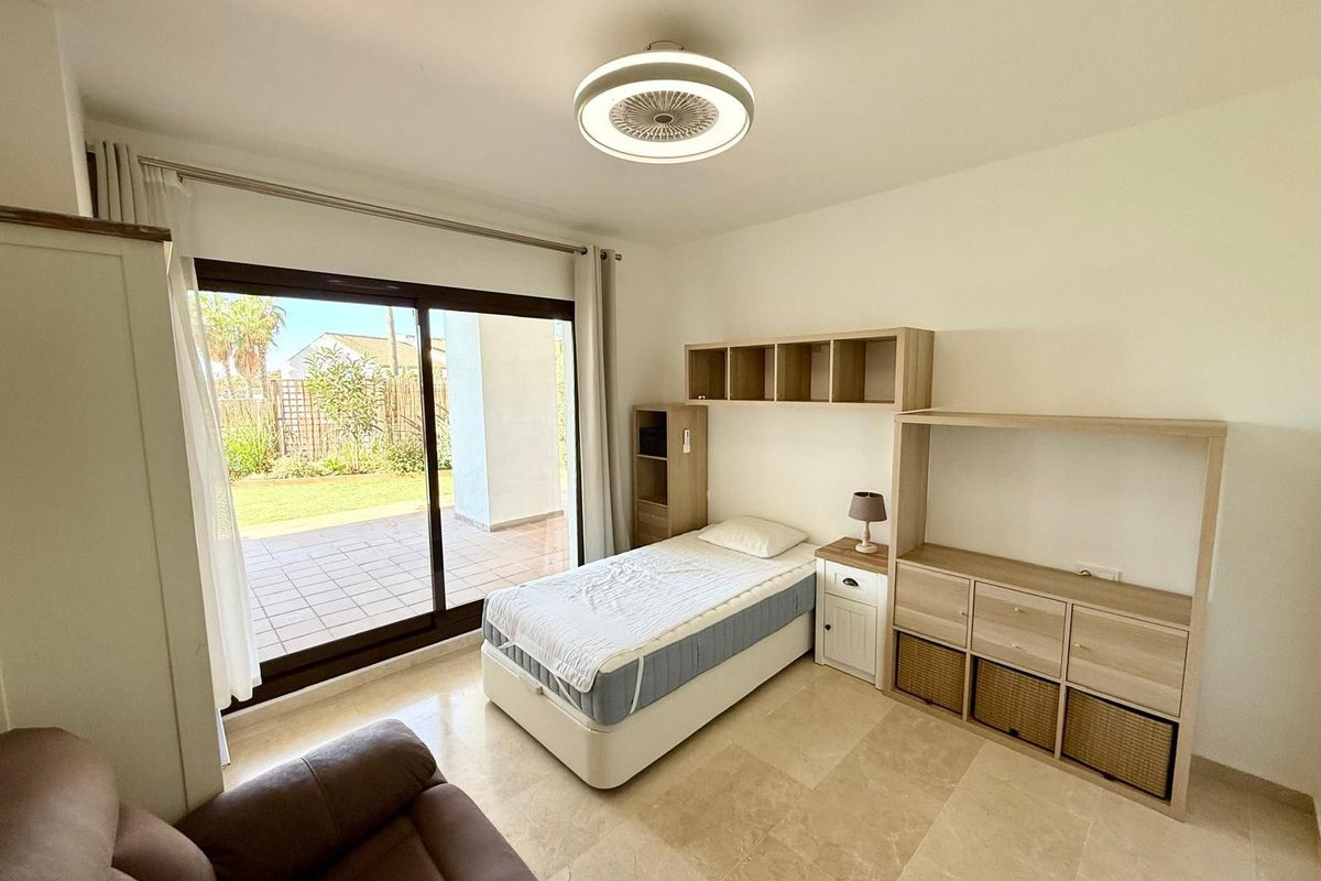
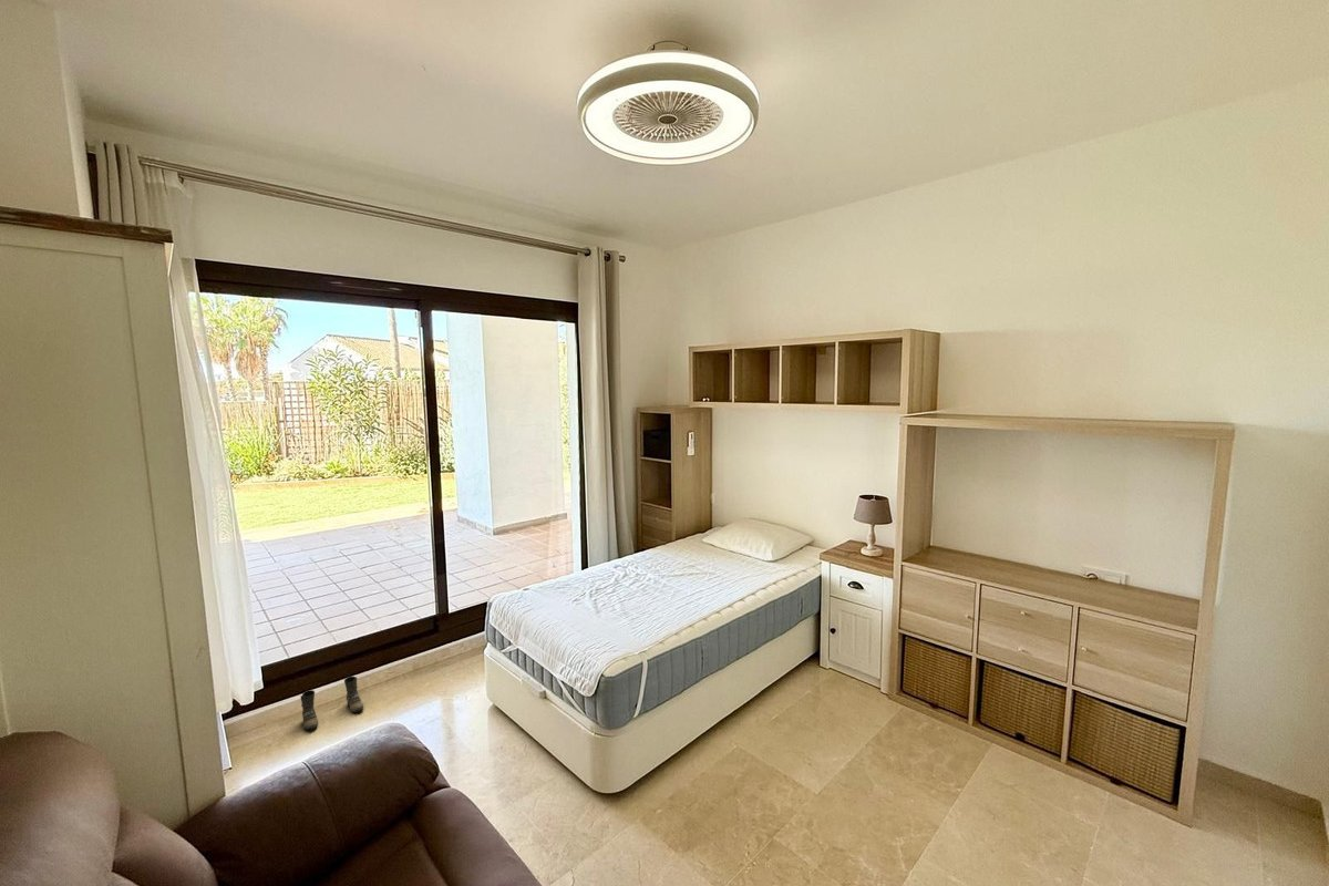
+ boots [299,676,364,731]
